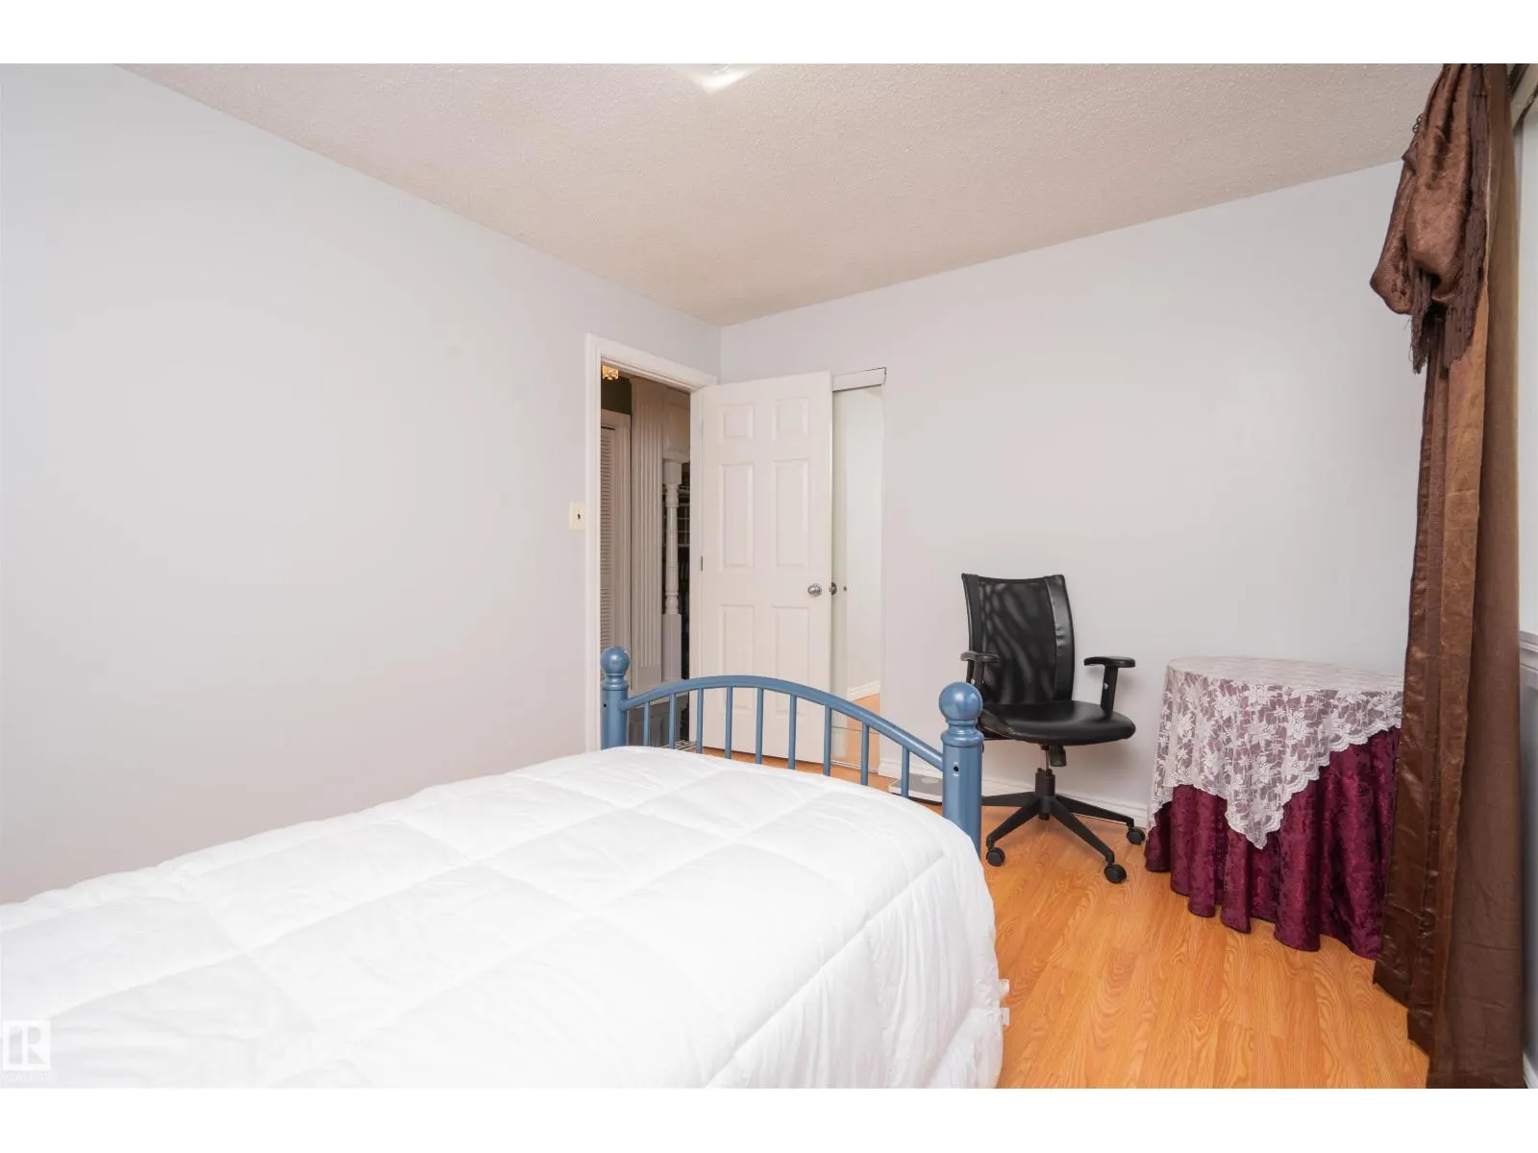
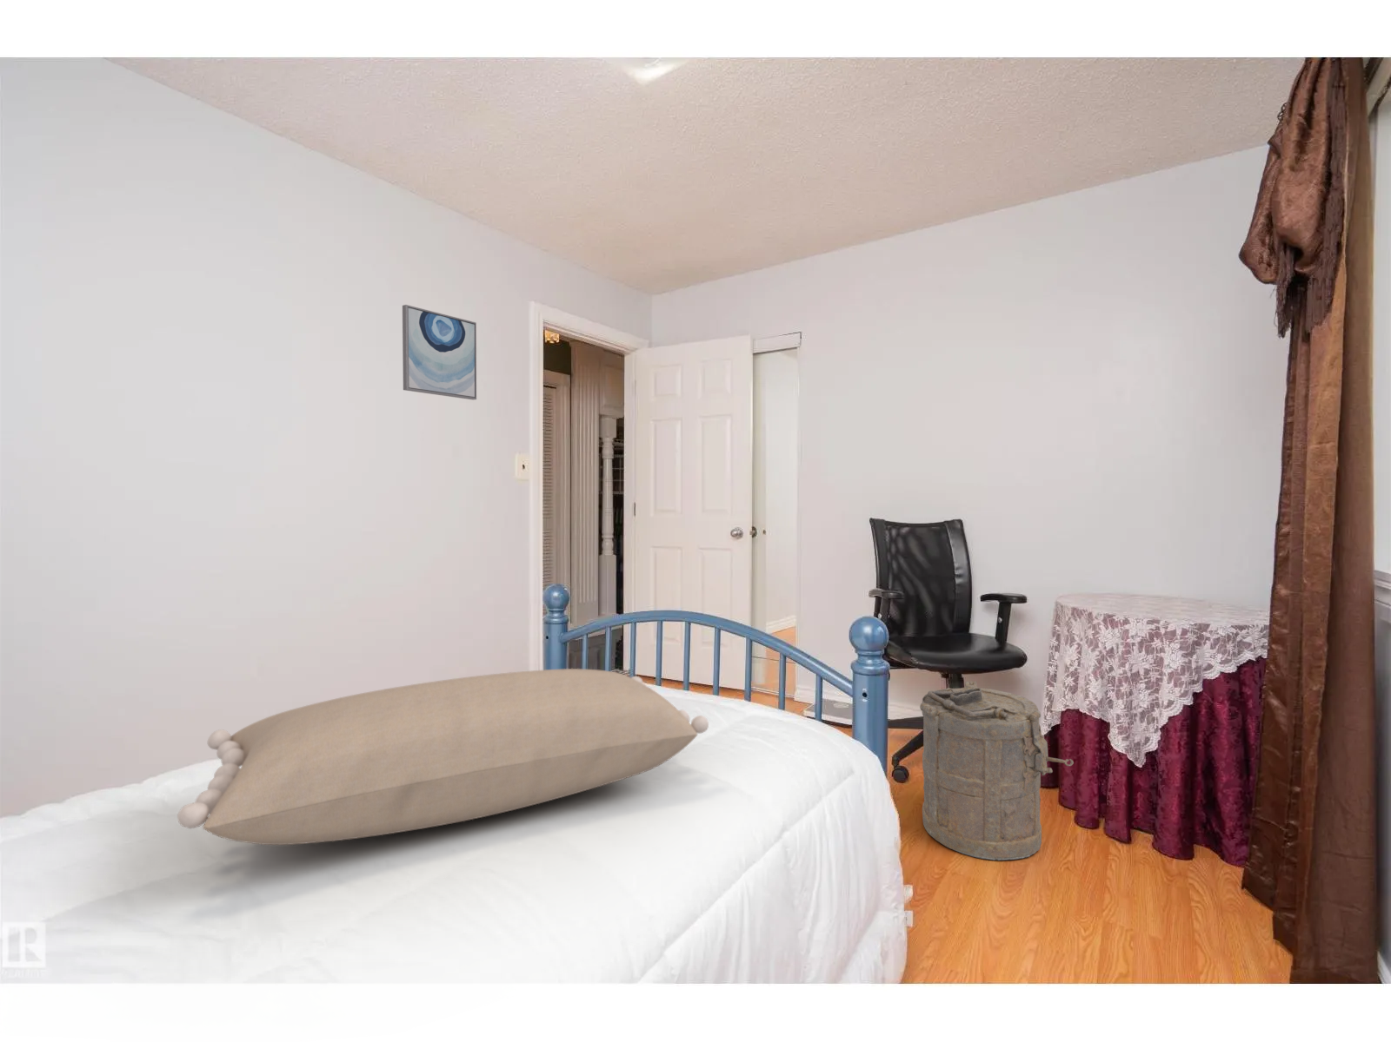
+ wall art [402,304,478,401]
+ pillow [176,668,710,846]
+ laundry hamper [919,681,1074,861]
